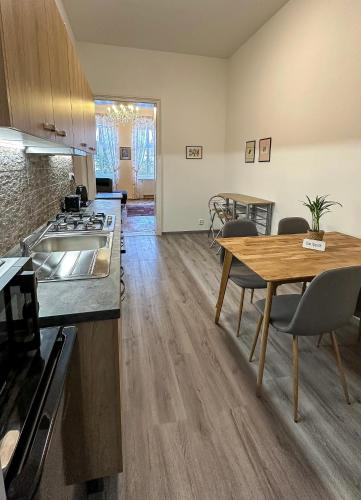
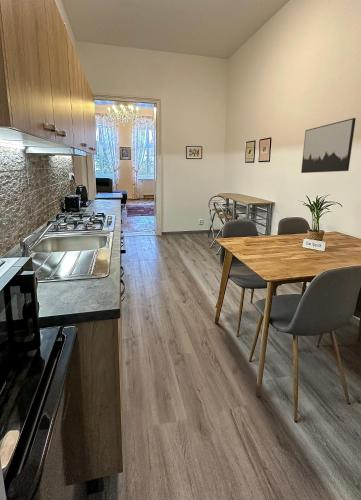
+ wall art [300,117,357,174]
